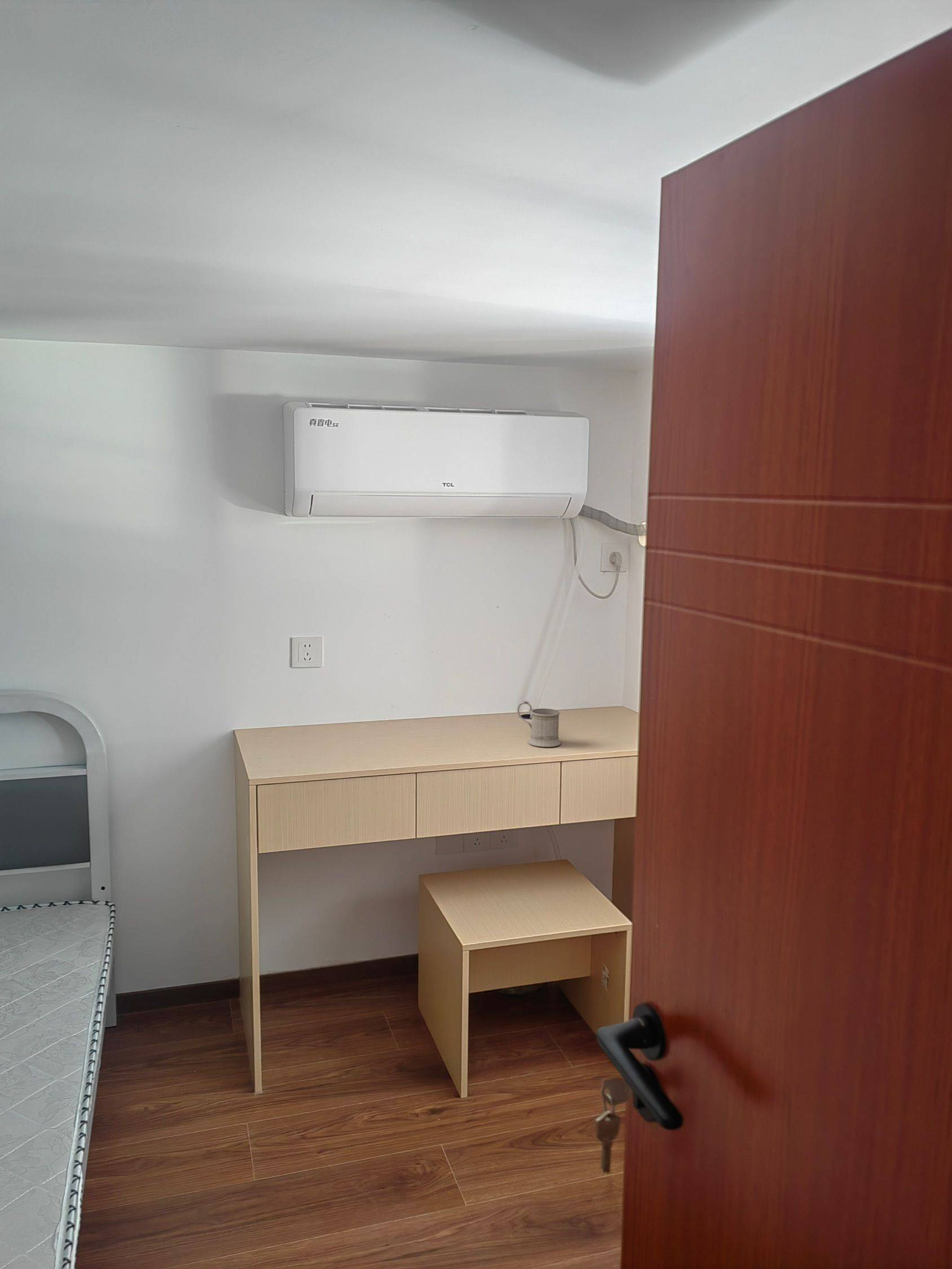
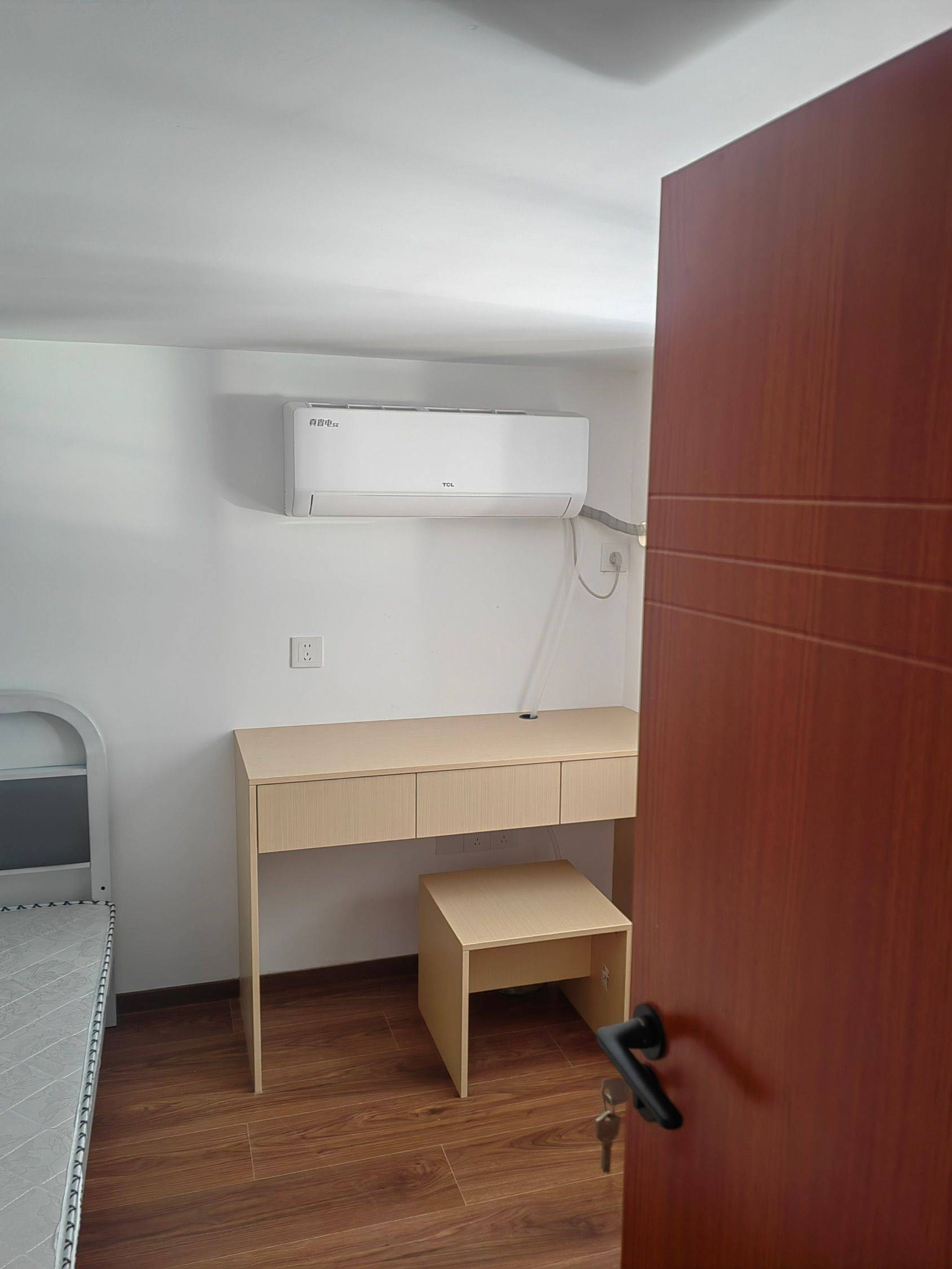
- mug [517,700,562,747]
